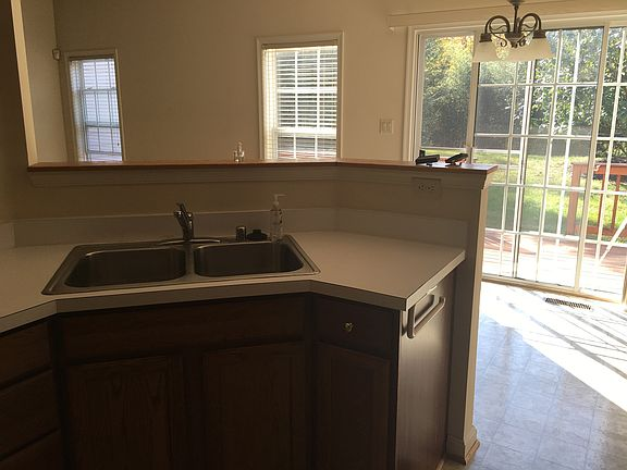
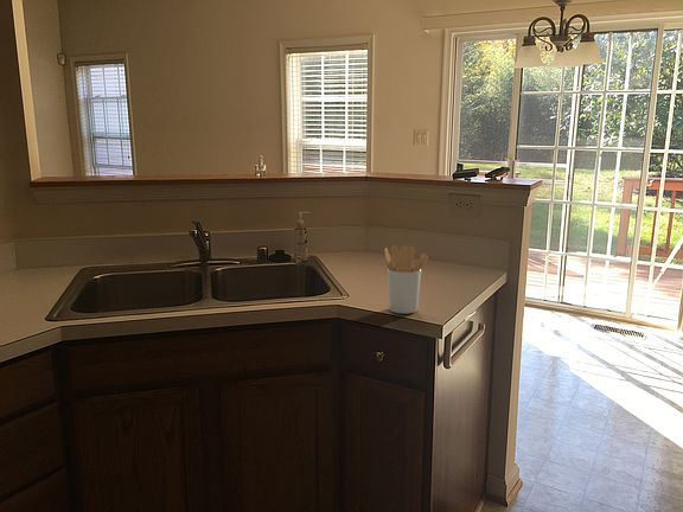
+ utensil holder [383,244,429,315]
